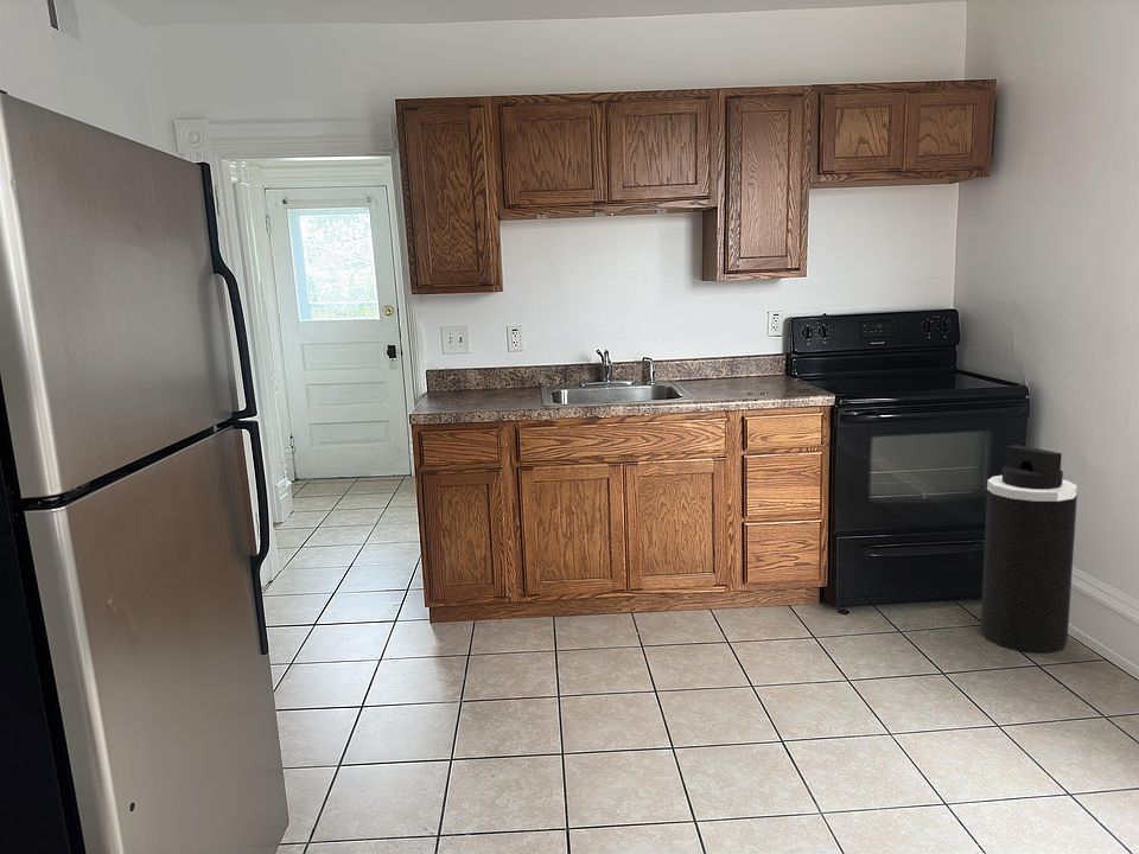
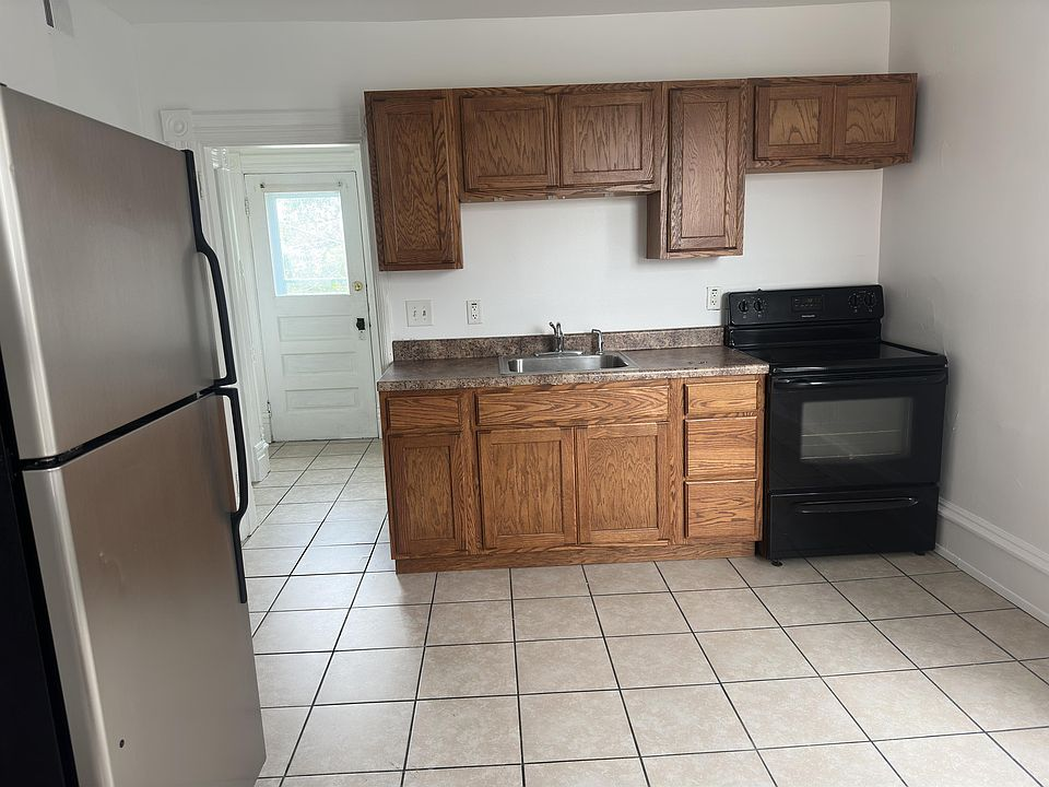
- trash can [979,444,1078,654]
